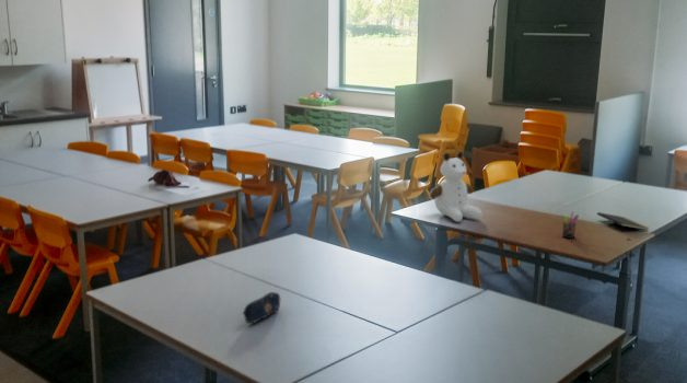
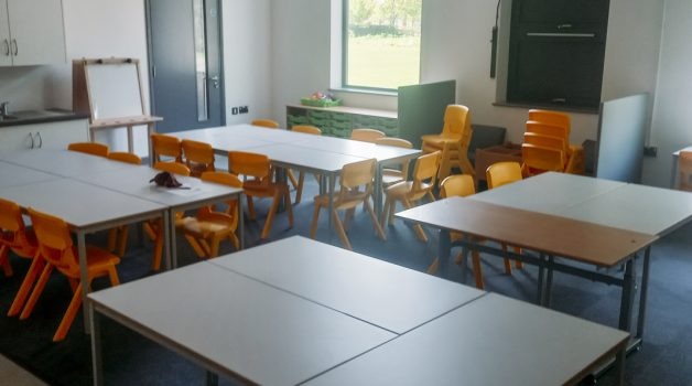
- pen holder [560,210,580,240]
- pencil case [242,291,281,324]
- stuffed animal [429,151,484,223]
- notepad [596,211,650,233]
